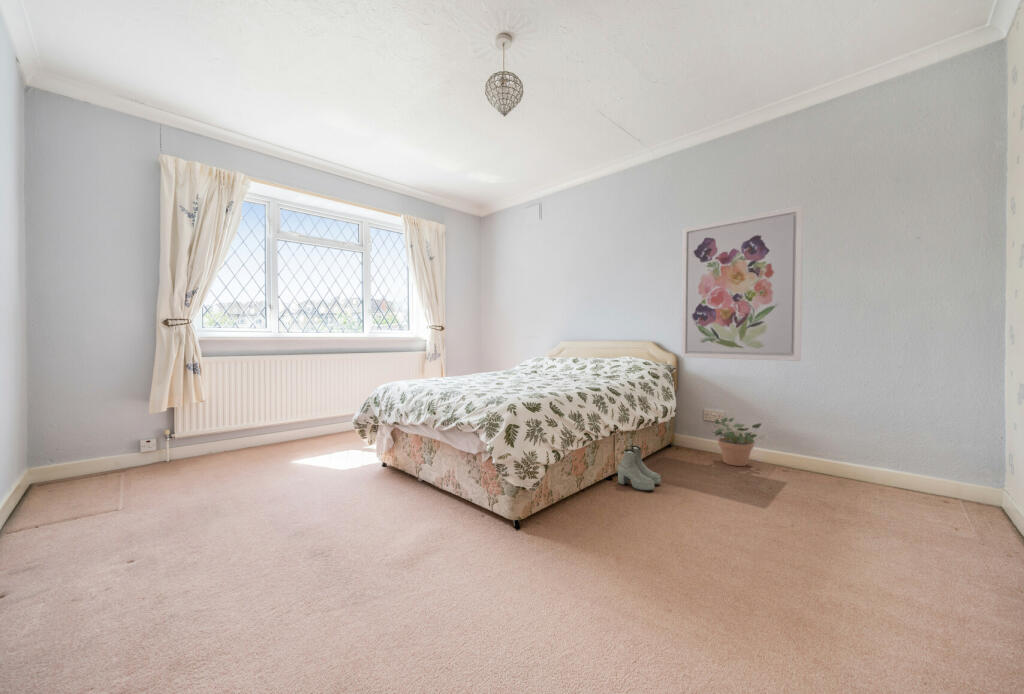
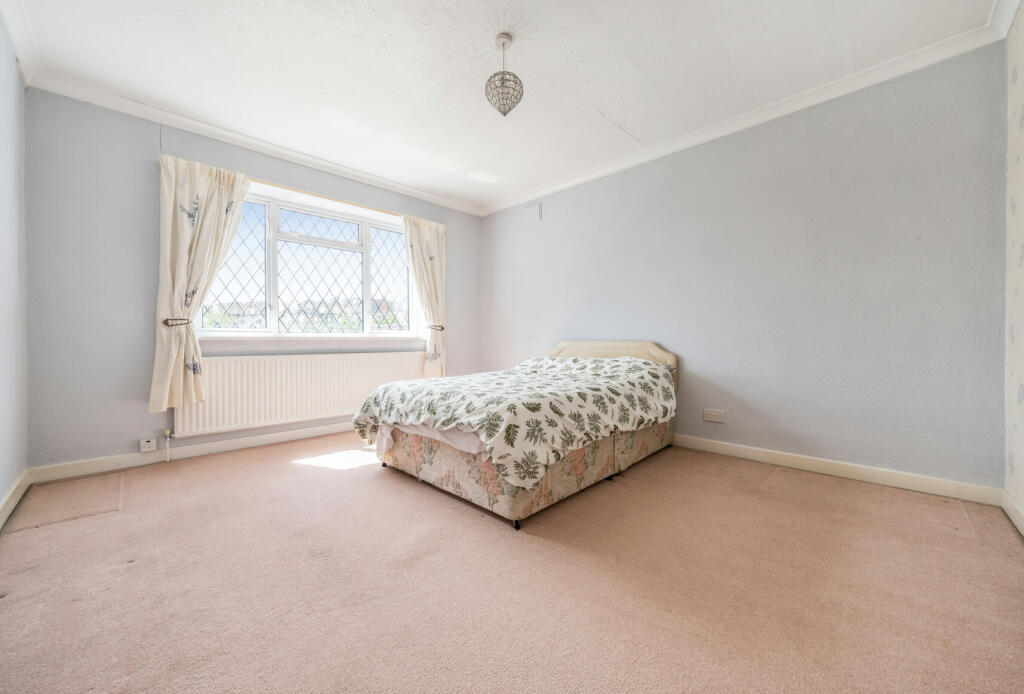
- boots [617,445,662,492]
- wall art [680,205,804,362]
- potted plant [710,417,764,467]
